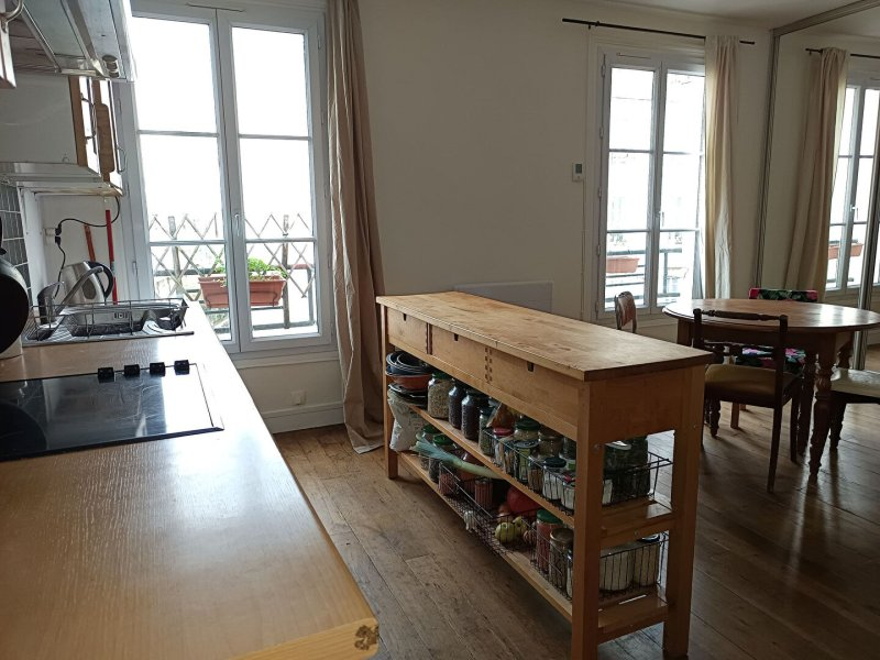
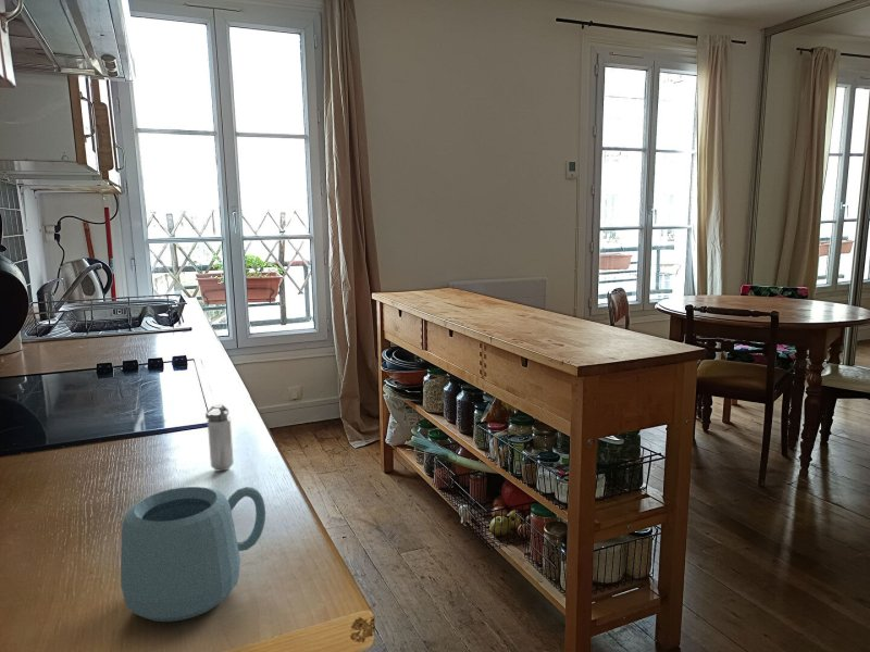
+ mug [120,486,266,623]
+ shaker [204,403,235,472]
